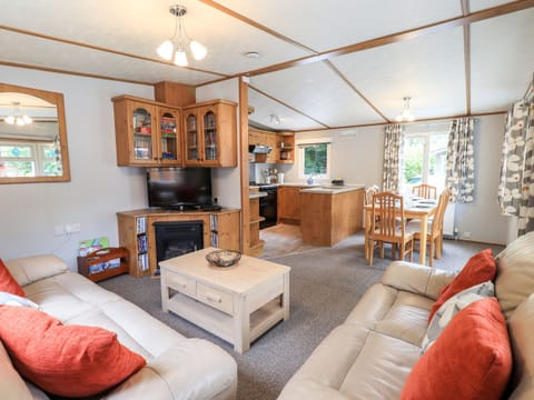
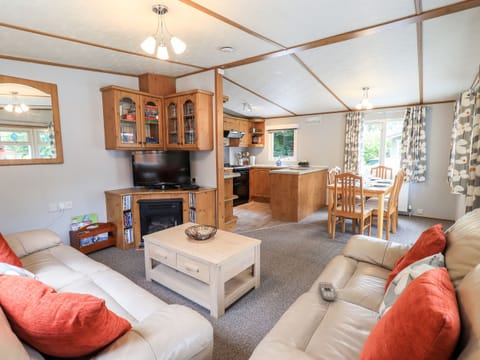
+ remote control [318,281,337,302]
